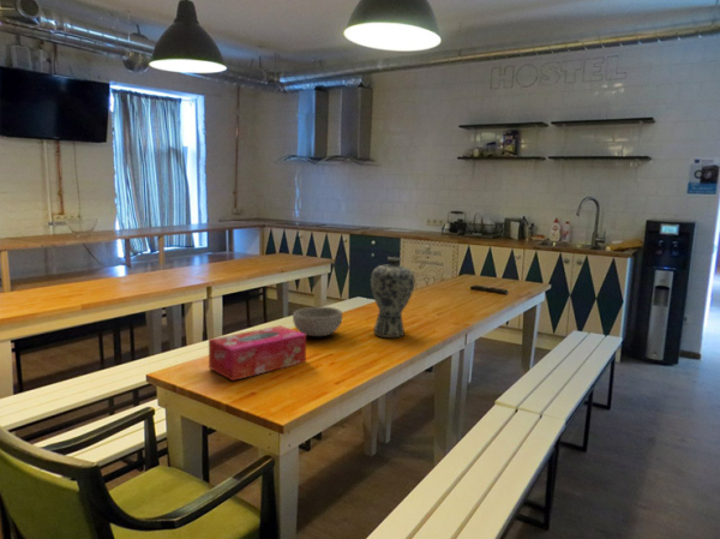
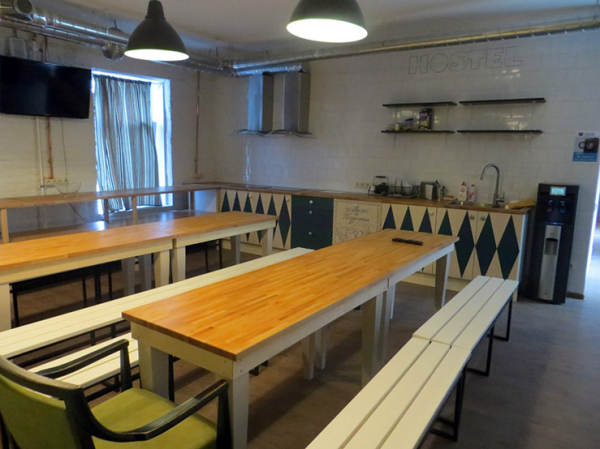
- bowl [292,306,343,337]
- tissue box [208,324,307,382]
- vase [370,256,415,339]
